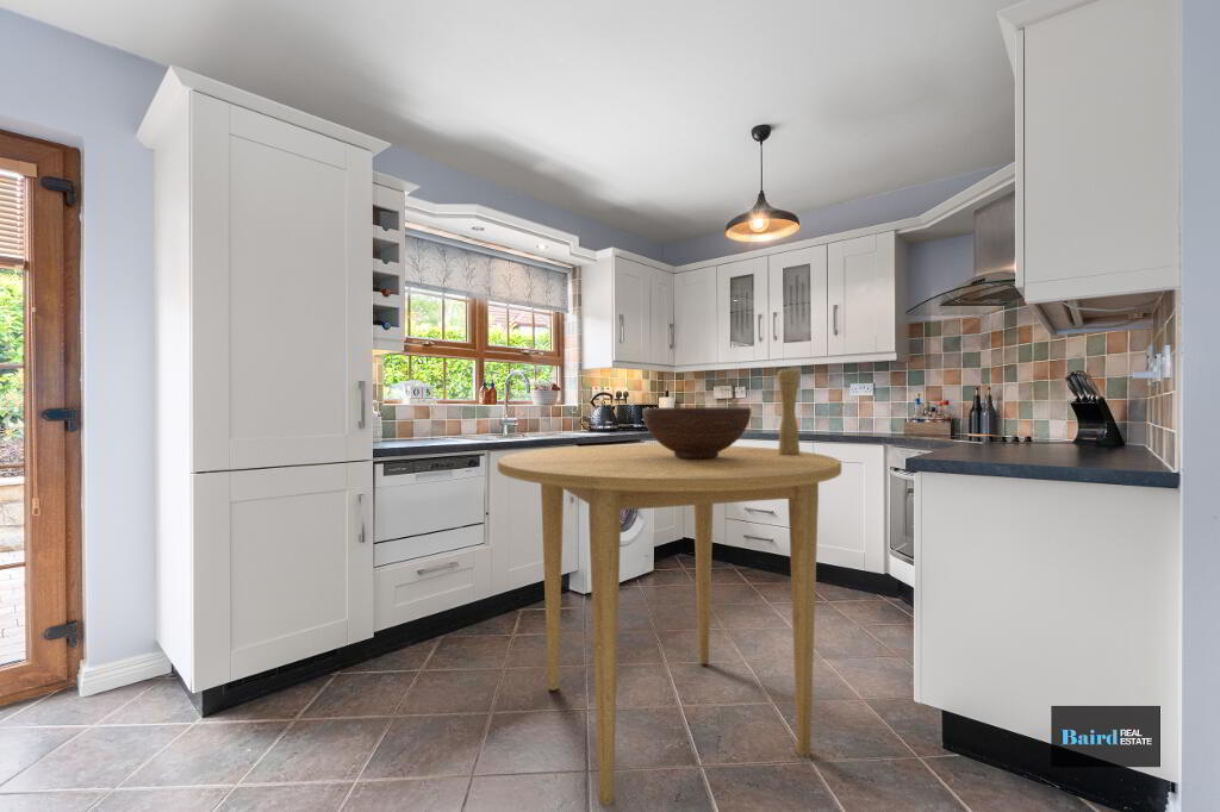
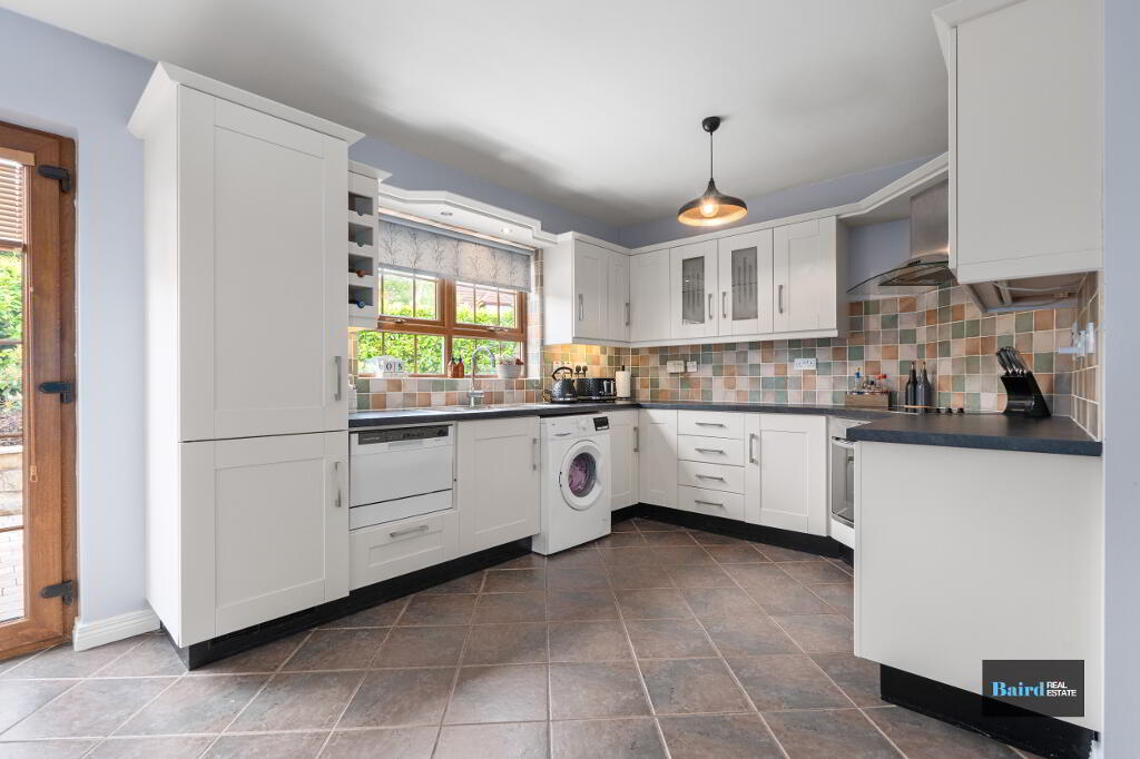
- pepper mill [776,367,801,455]
- fruit bowl [641,406,752,458]
- dining table [497,443,842,806]
